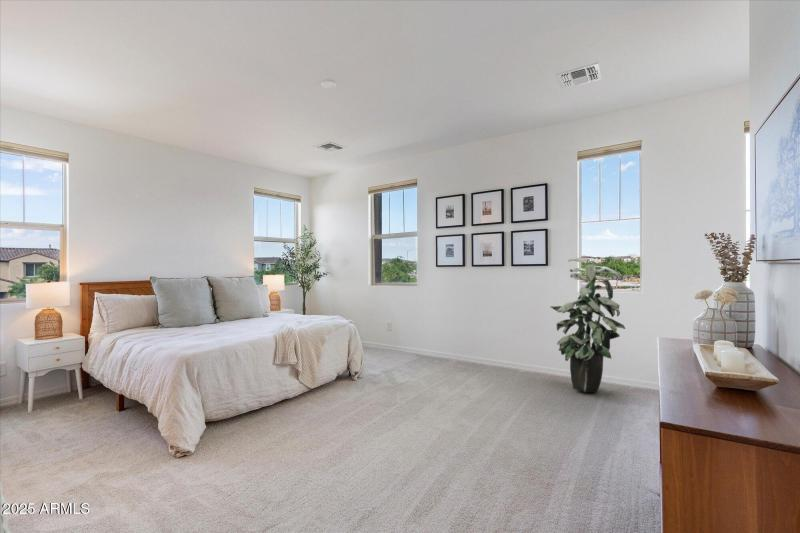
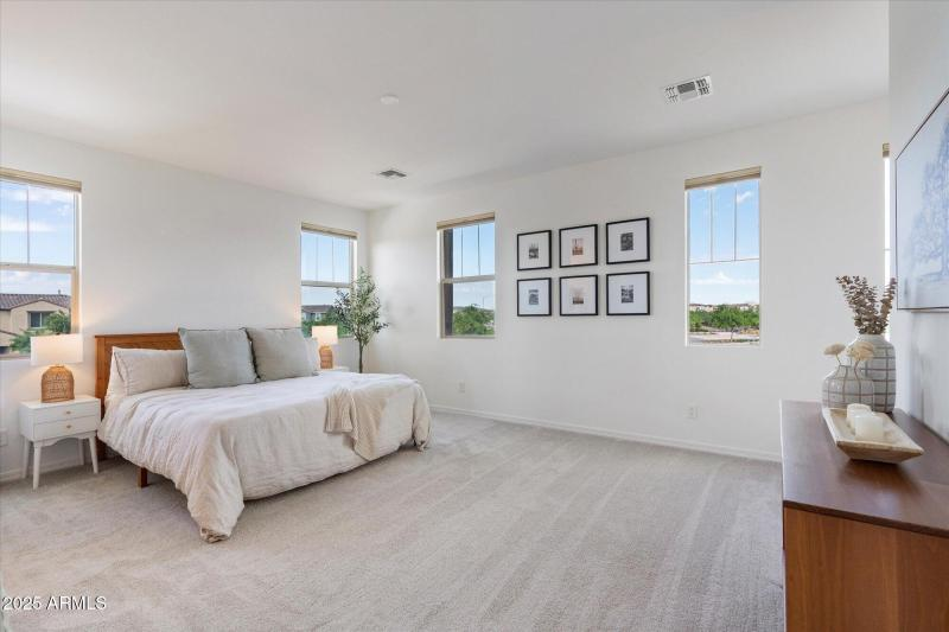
- indoor plant [550,257,627,393]
